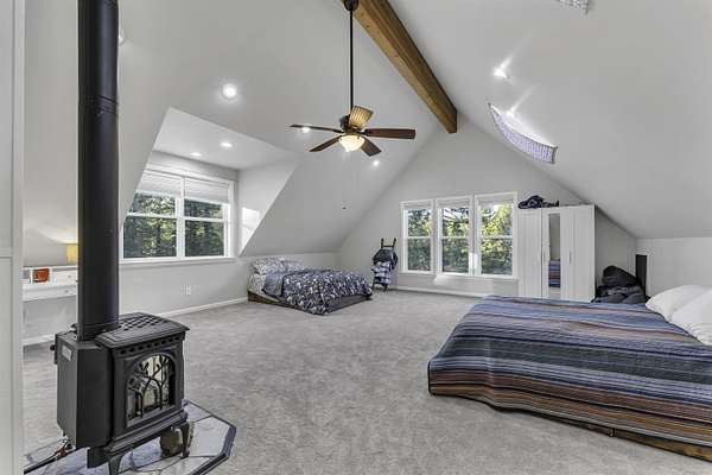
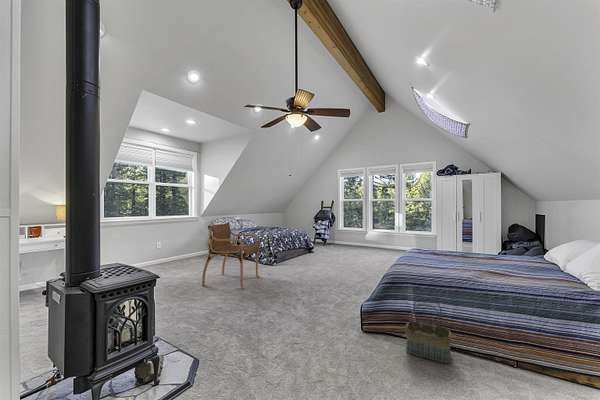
+ basket [404,295,453,364]
+ armchair [201,222,260,290]
